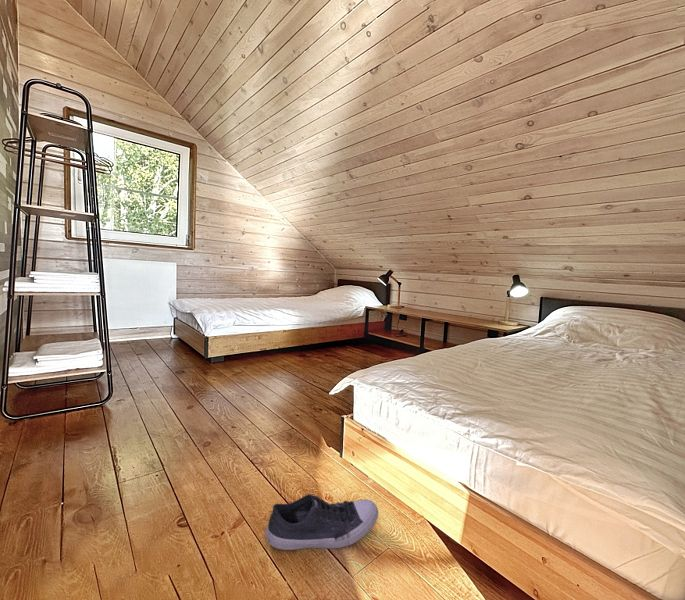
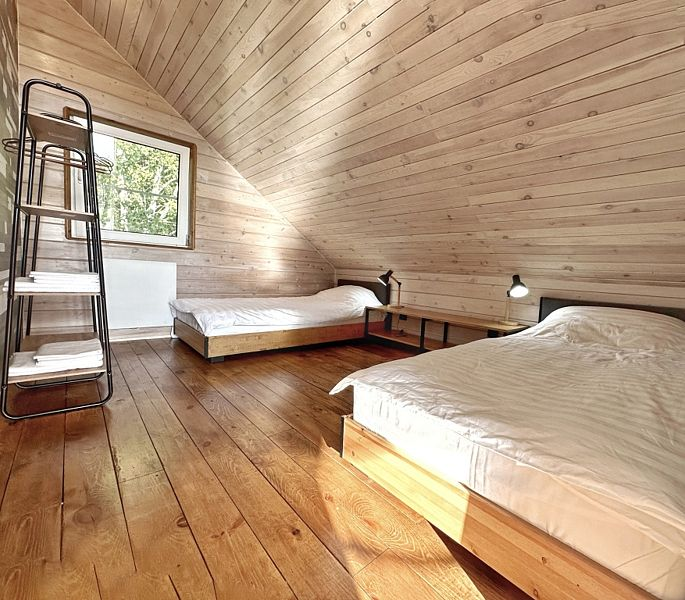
- shoe [264,493,379,551]
